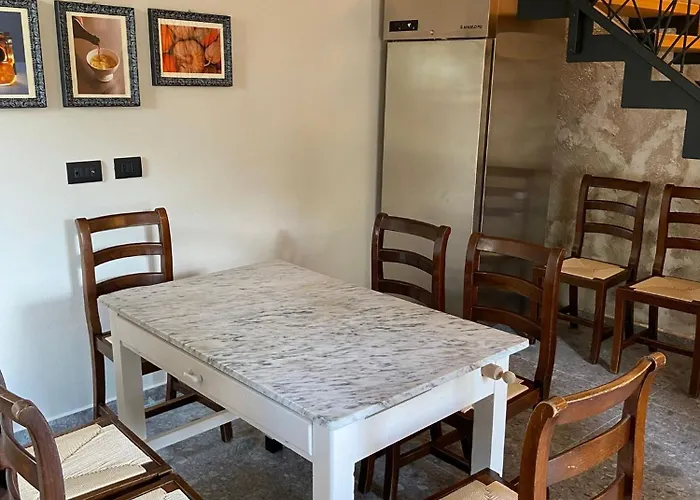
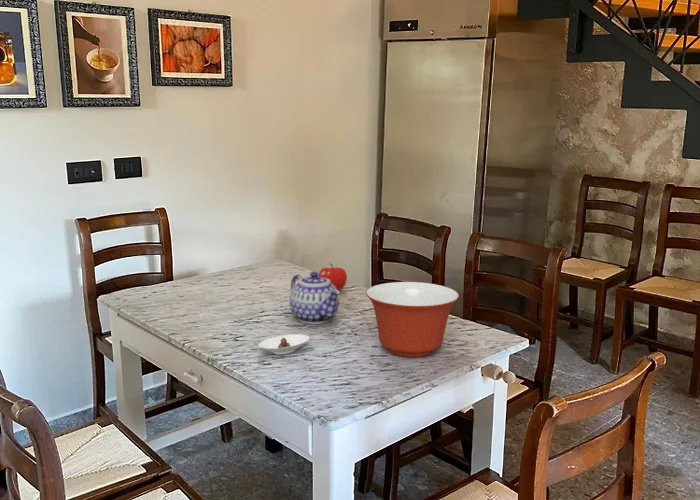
+ fruit [318,262,348,291]
+ saucer [258,333,310,355]
+ mixing bowl [365,281,460,358]
+ teapot [289,271,341,325]
